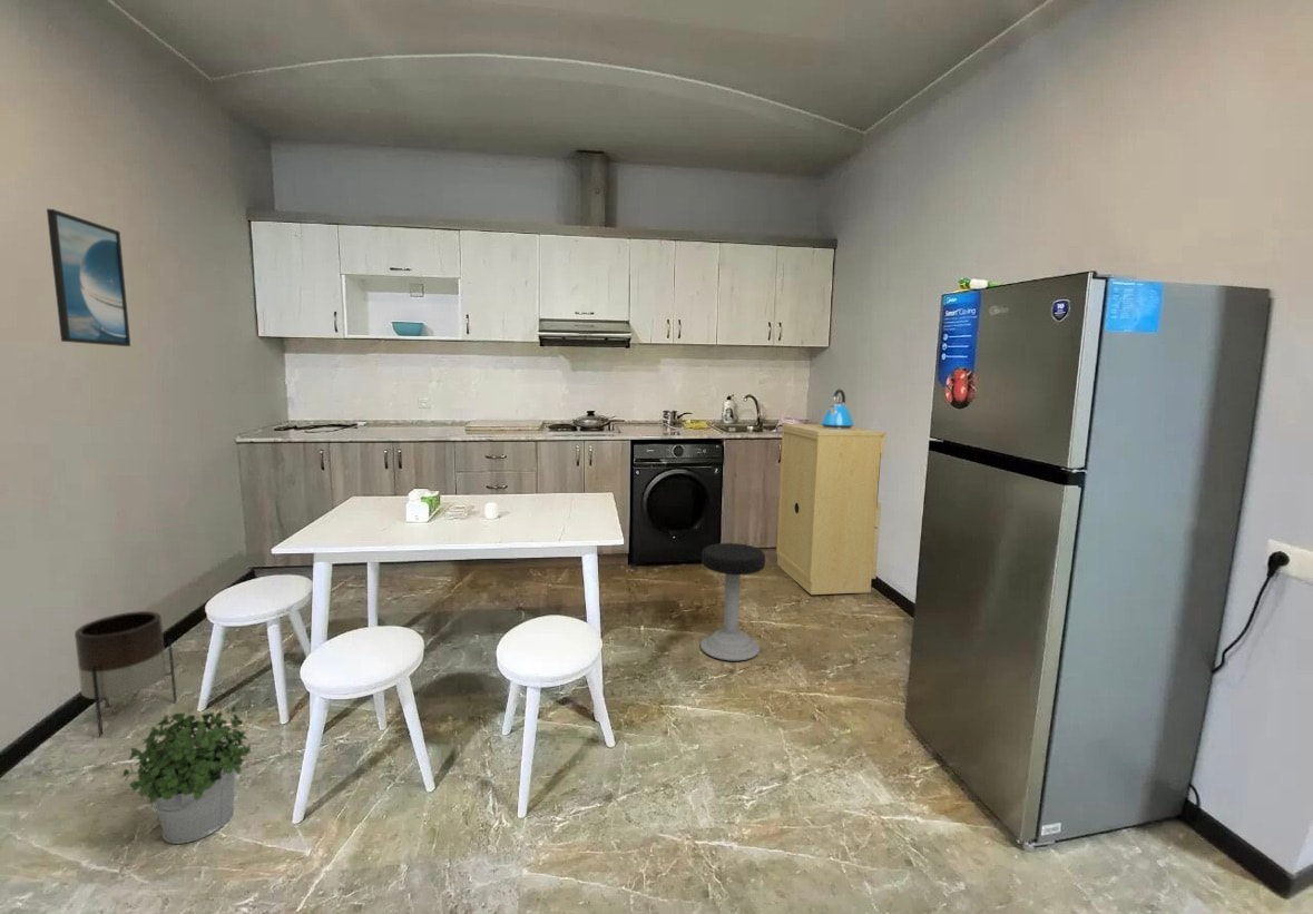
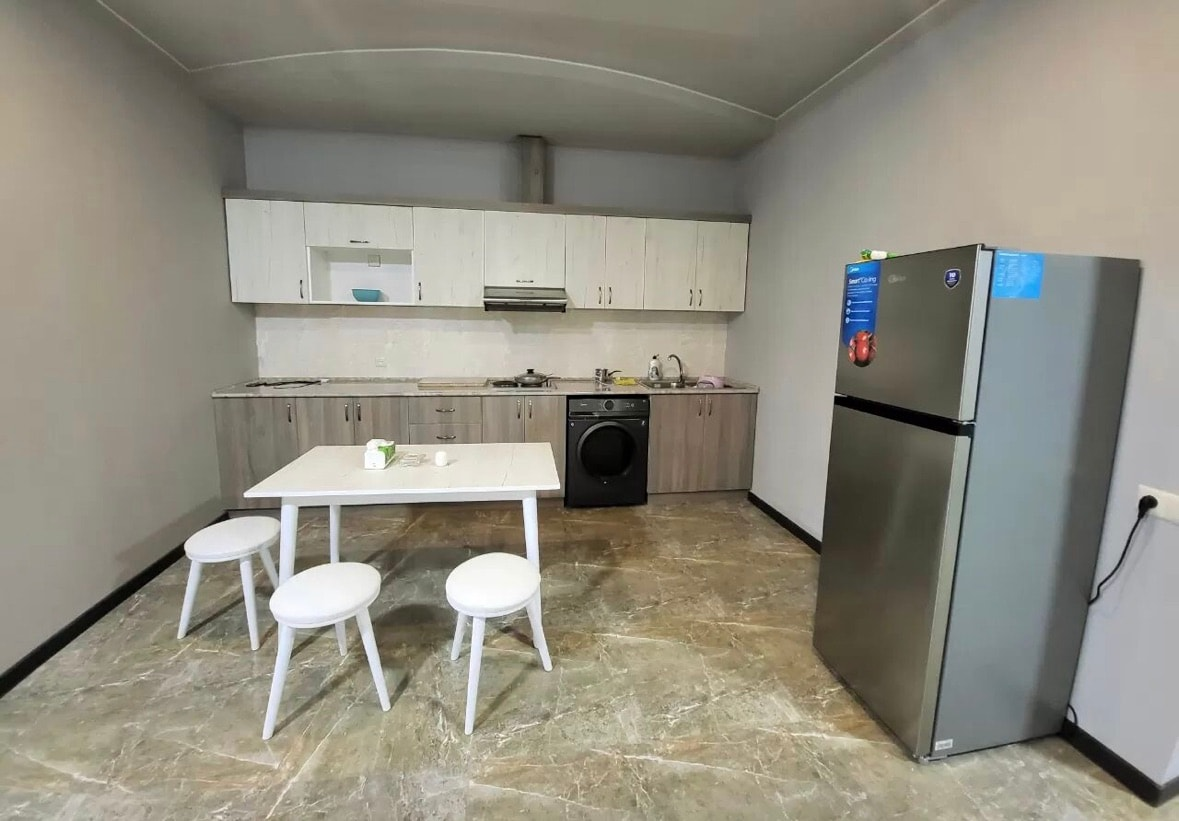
- planter [74,610,178,737]
- chest of drawers [775,423,888,596]
- potted plant [123,704,253,845]
- kettle [820,389,855,430]
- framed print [46,208,131,347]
- stool [699,542,766,662]
